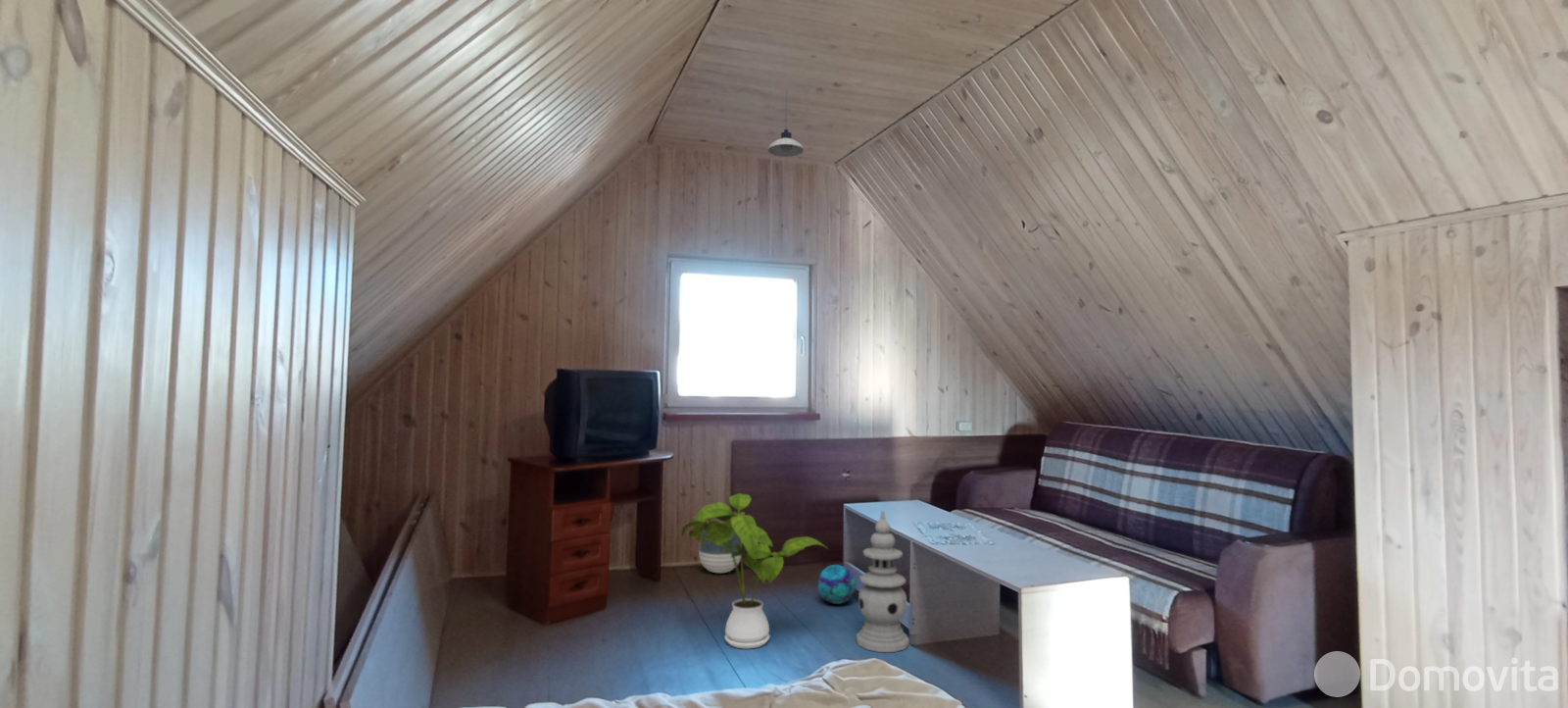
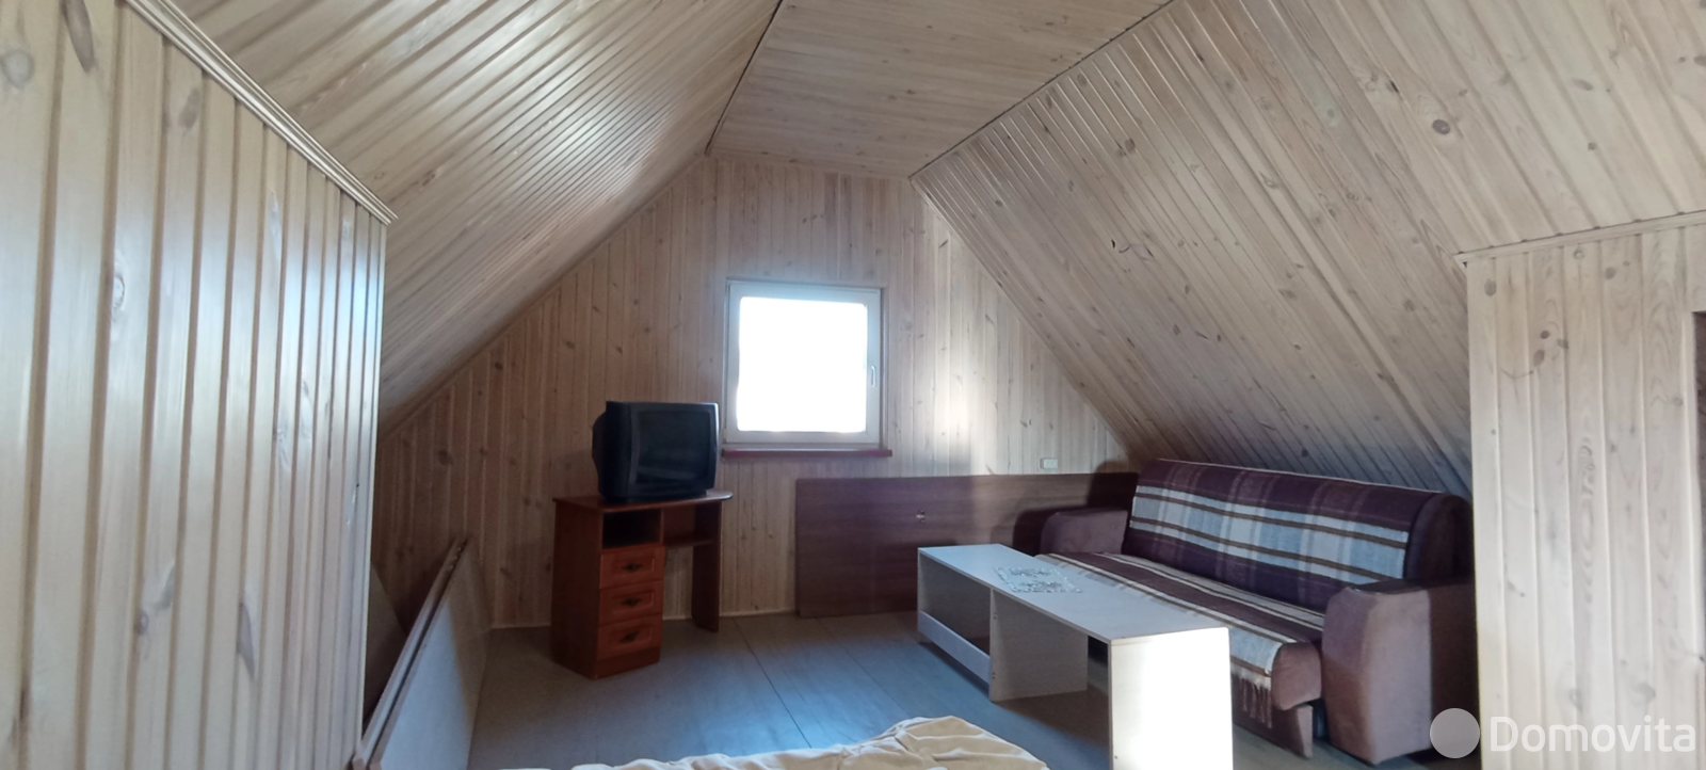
- house plant [680,492,830,649]
- planter [698,522,743,574]
- decorative ball [817,564,857,605]
- lantern [856,510,910,653]
- pendant light [767,91,805,158]
